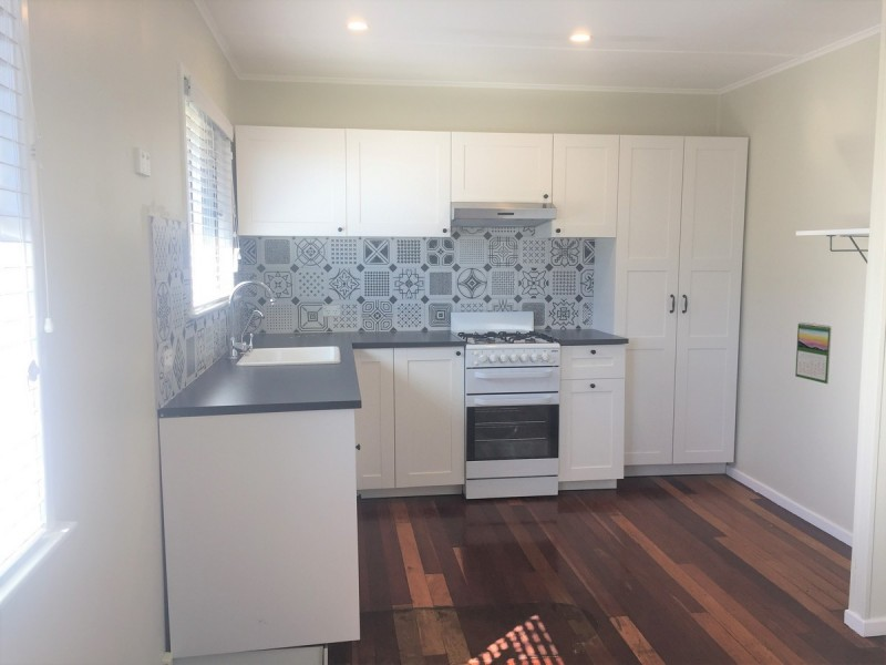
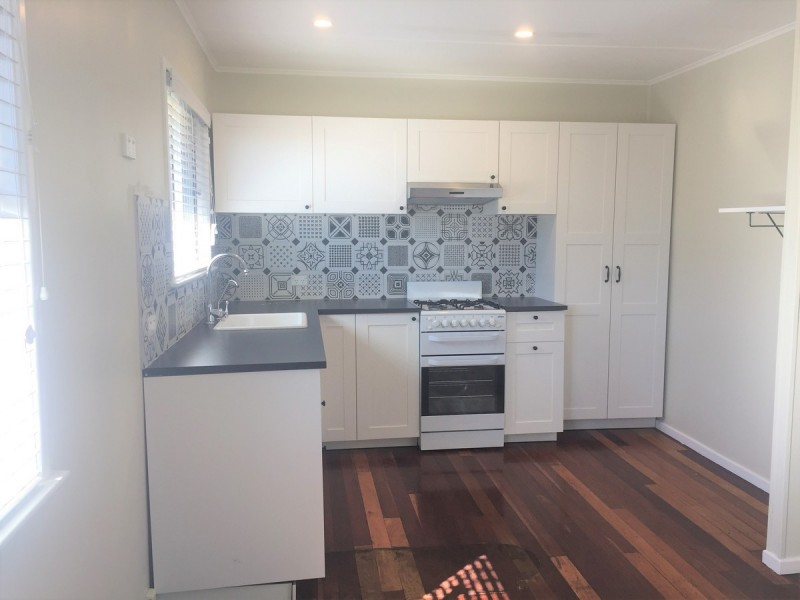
- calendar [794,321,833,385]
